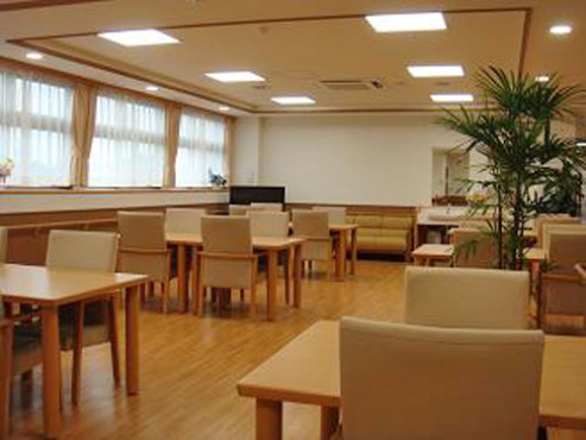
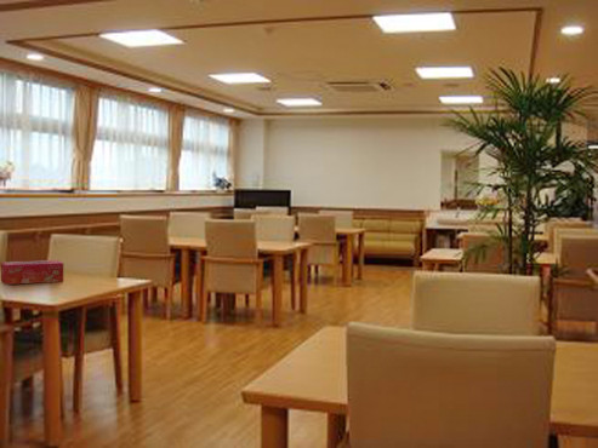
+ tissue box [0,259,64,286]
